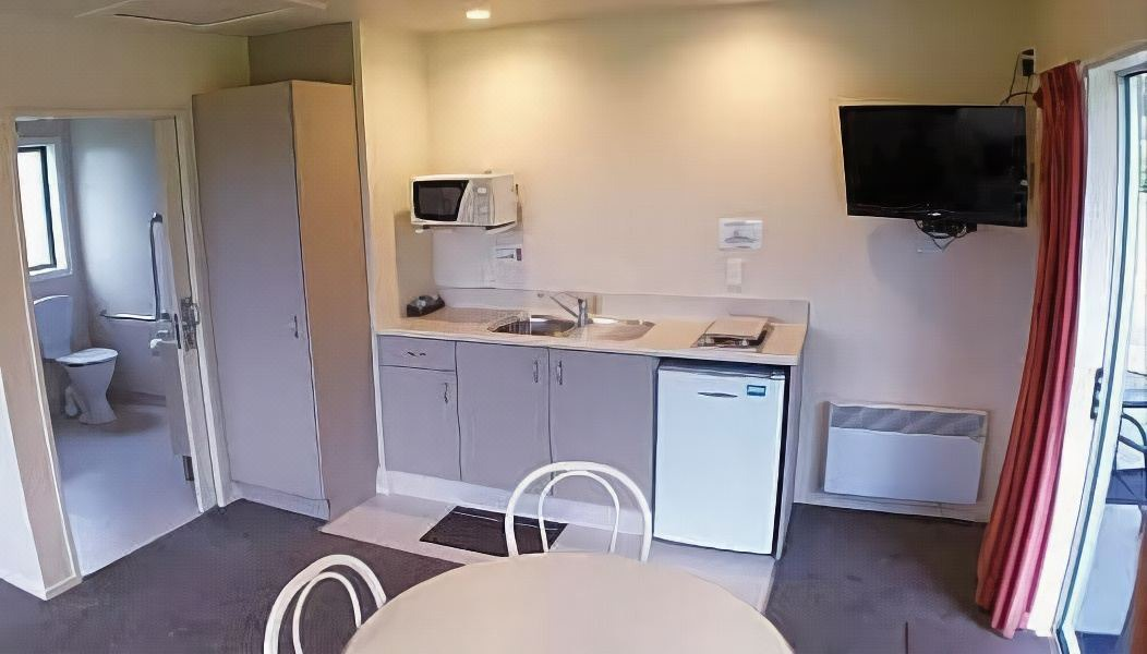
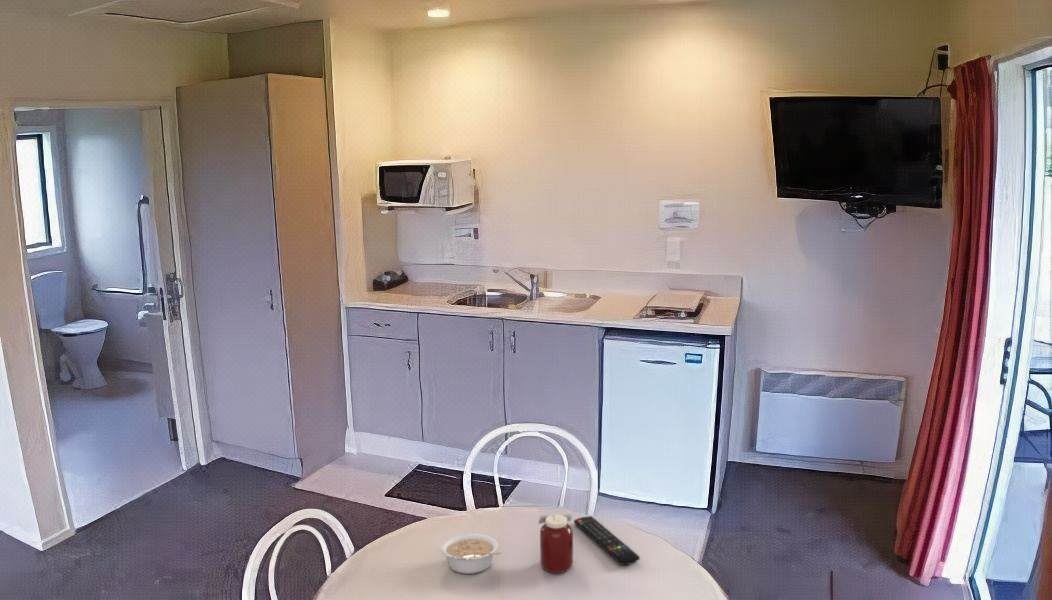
+ legume [439,533,501,575]
+ remote control [573,515,641,566]
+ jar [538,512,574,574]
